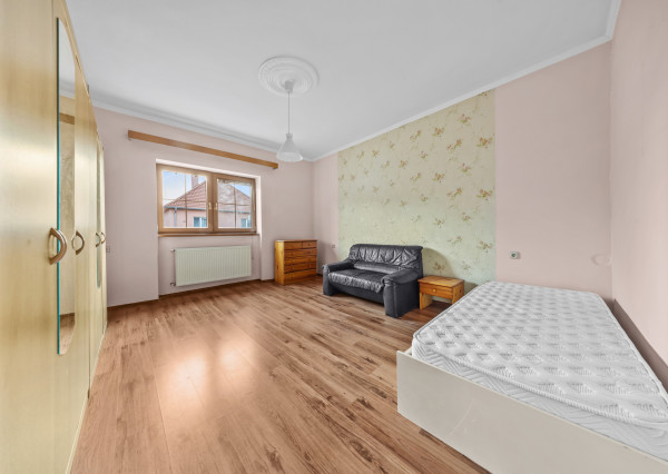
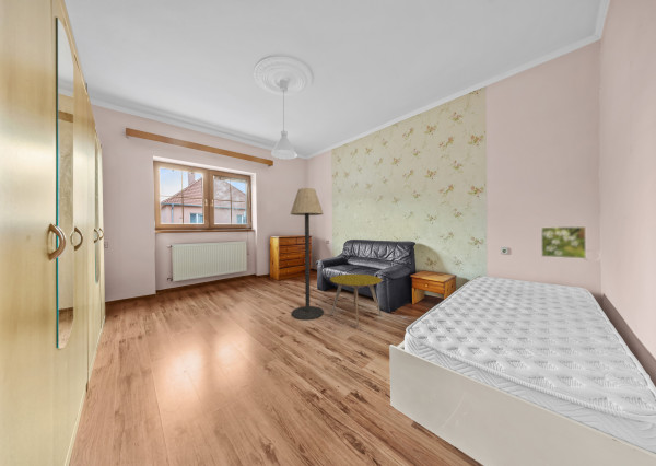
+ side table [329,273,383,327]
+ floor lamp [290,187,325,321]
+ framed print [540,225,587,260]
